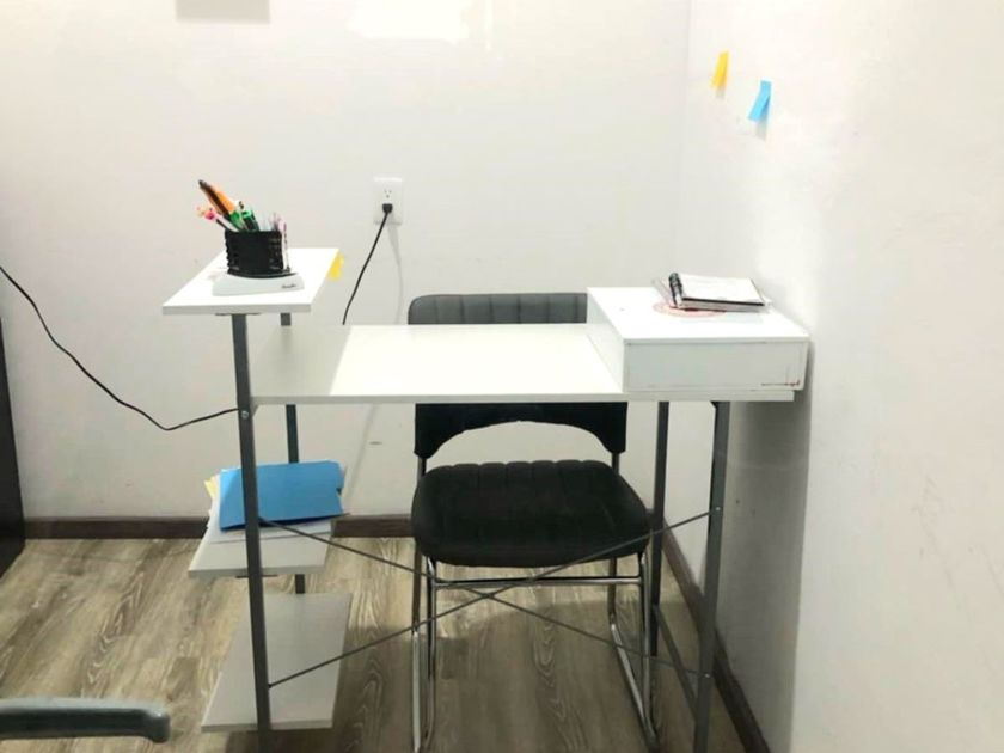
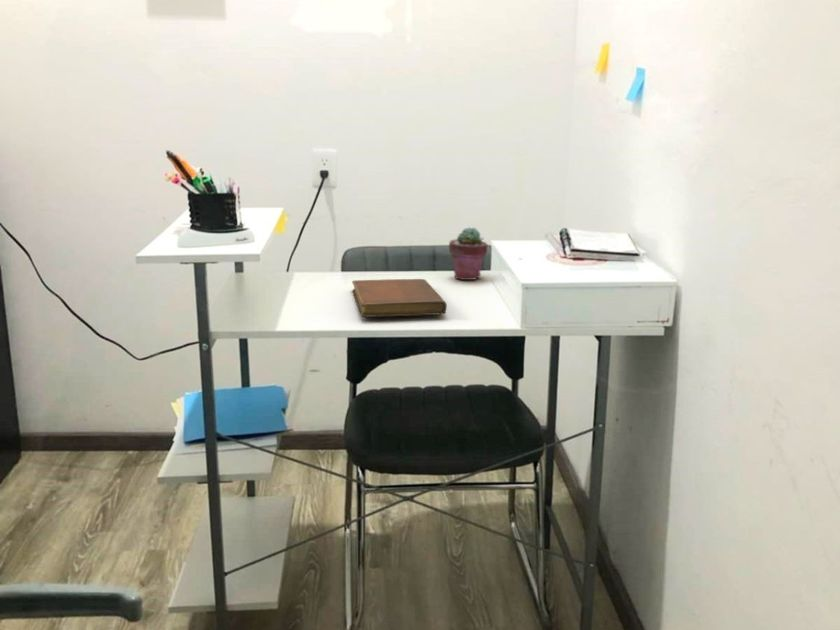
+ notebook [351,278,448,318]
+ potted succulent [448,226,489,281]
